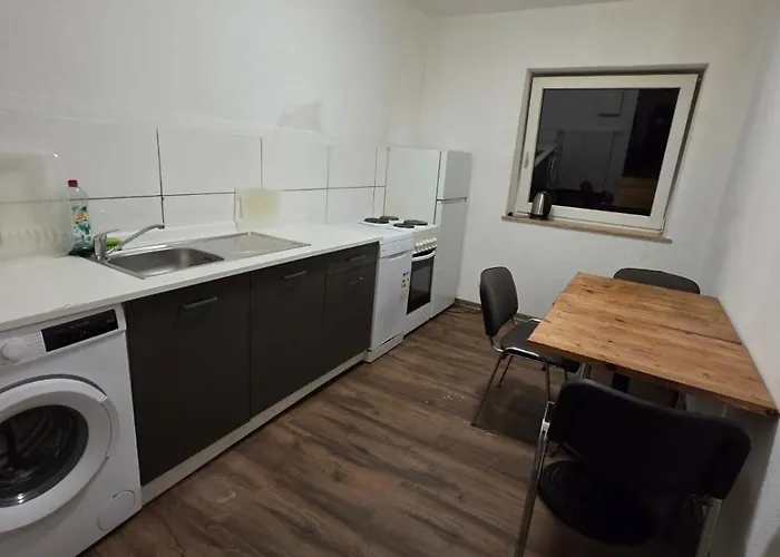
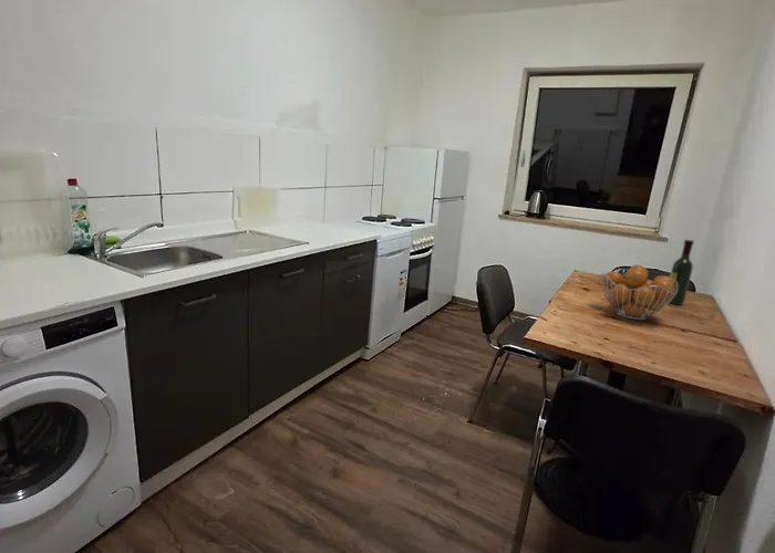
+ fruit basket [600,263,678,321]
+ wine bottle [665,239,695,305]
